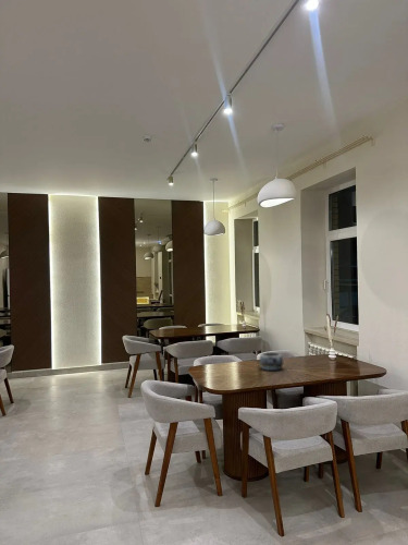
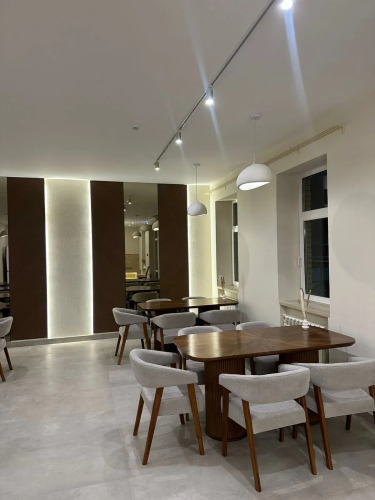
- decorative bowl [258,351,285,372]
